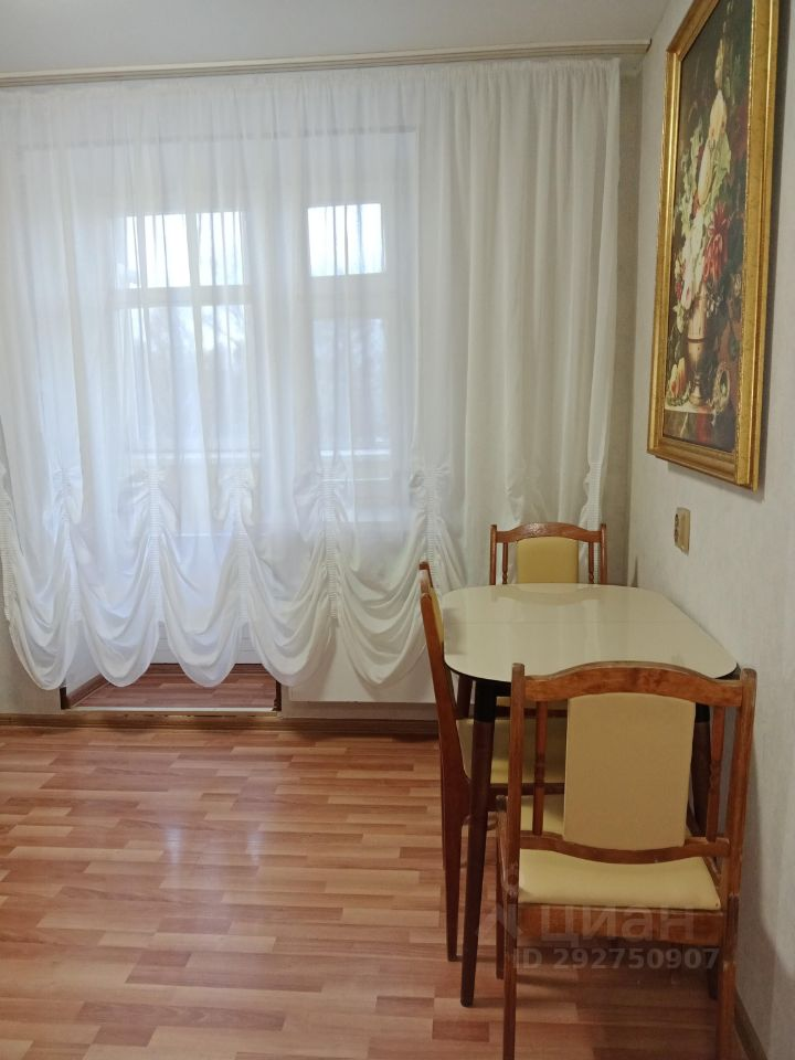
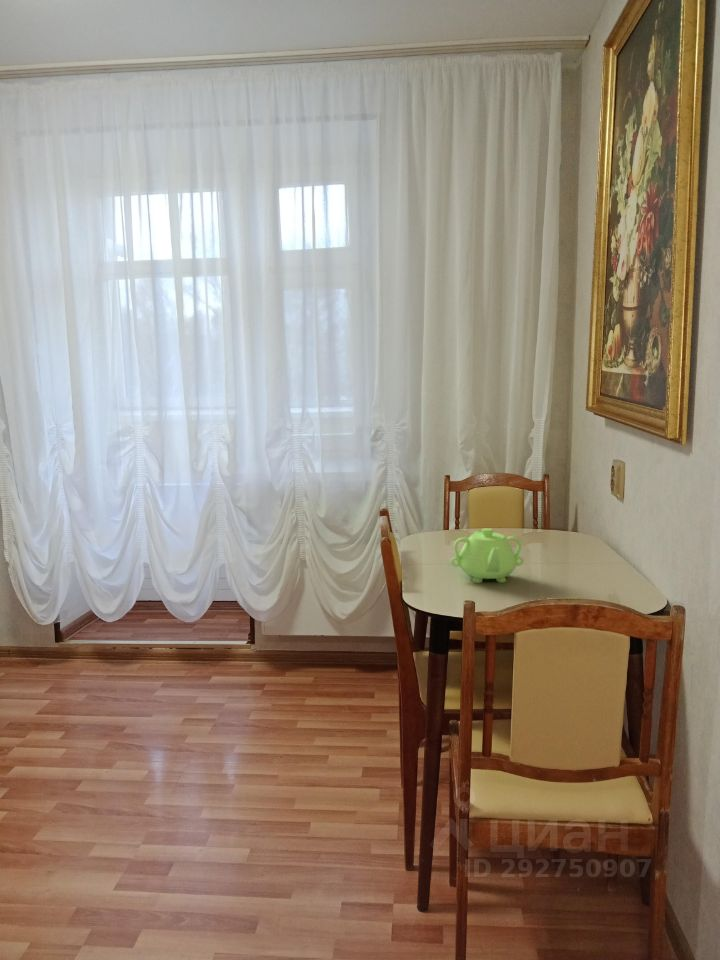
+ teapot [450,527,525,584]
